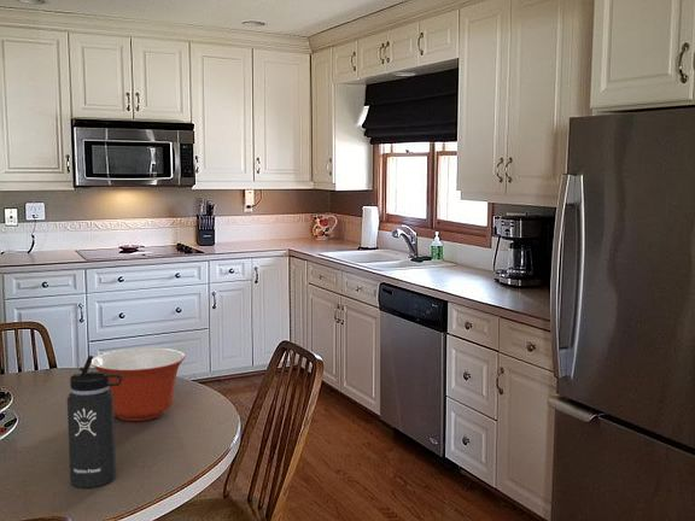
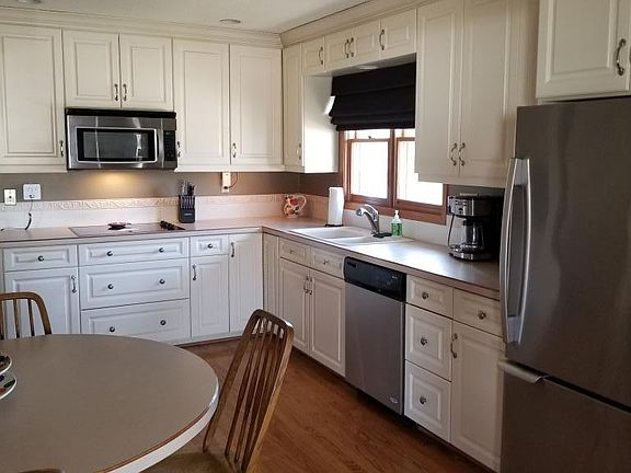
- mixing bowl [90,346,186,422]
- thermos bottle [66,355,123,488]
